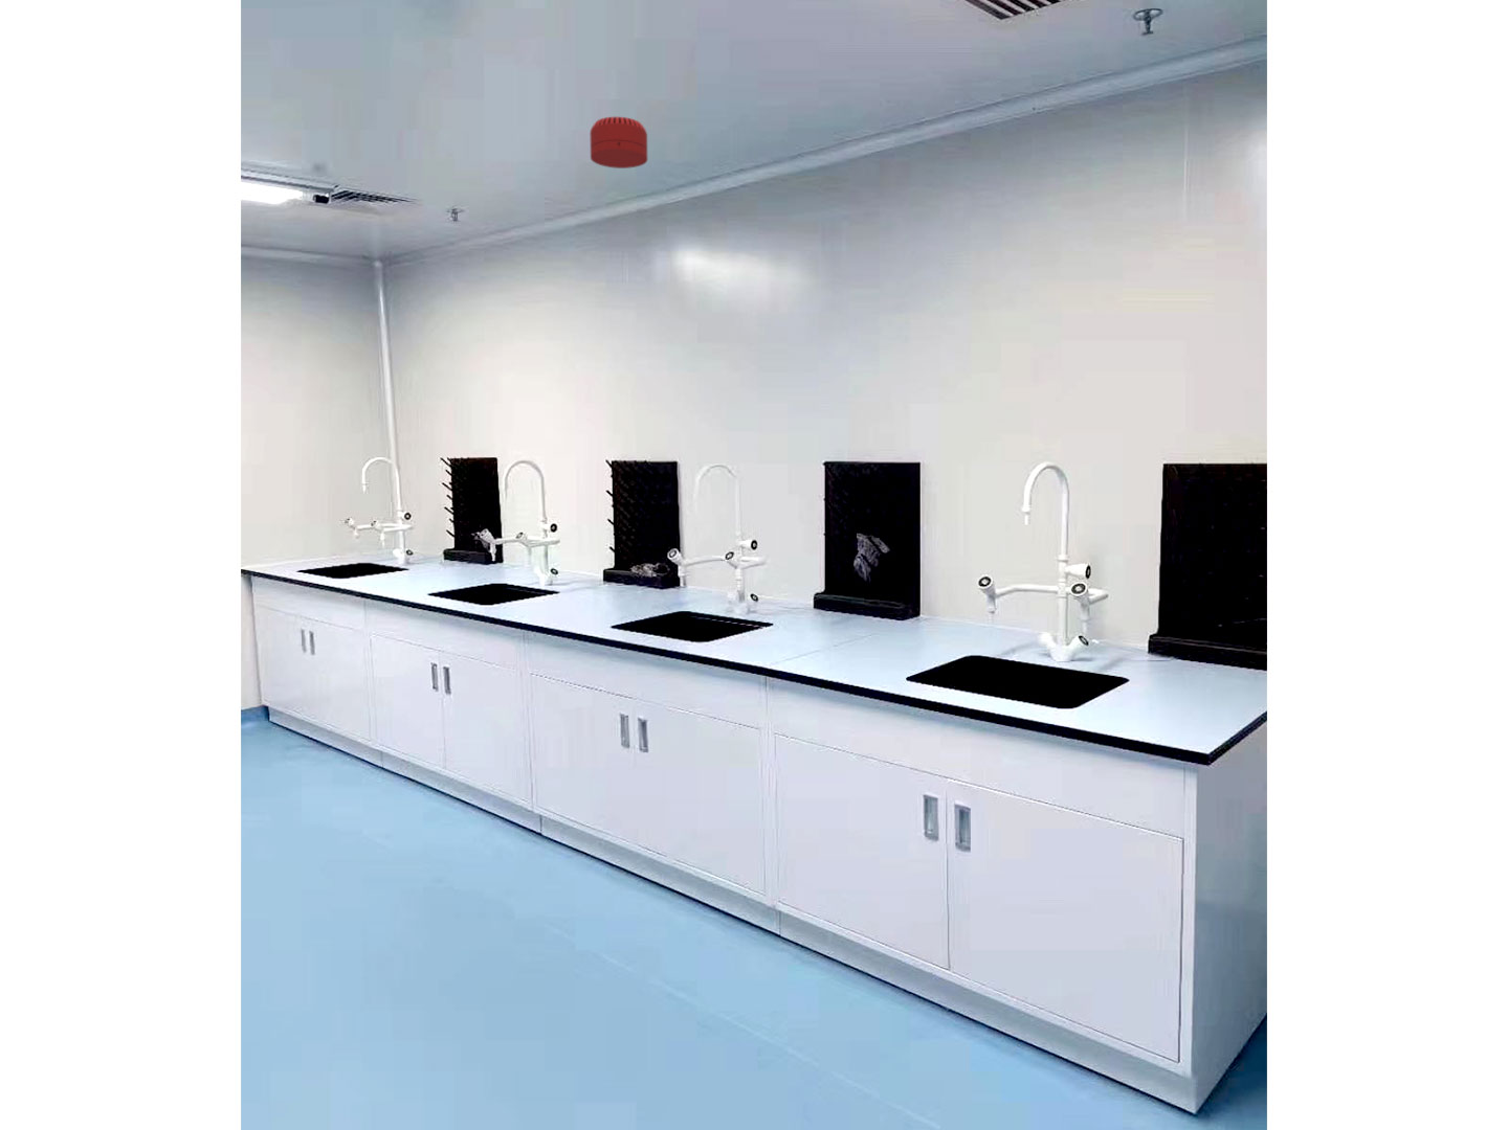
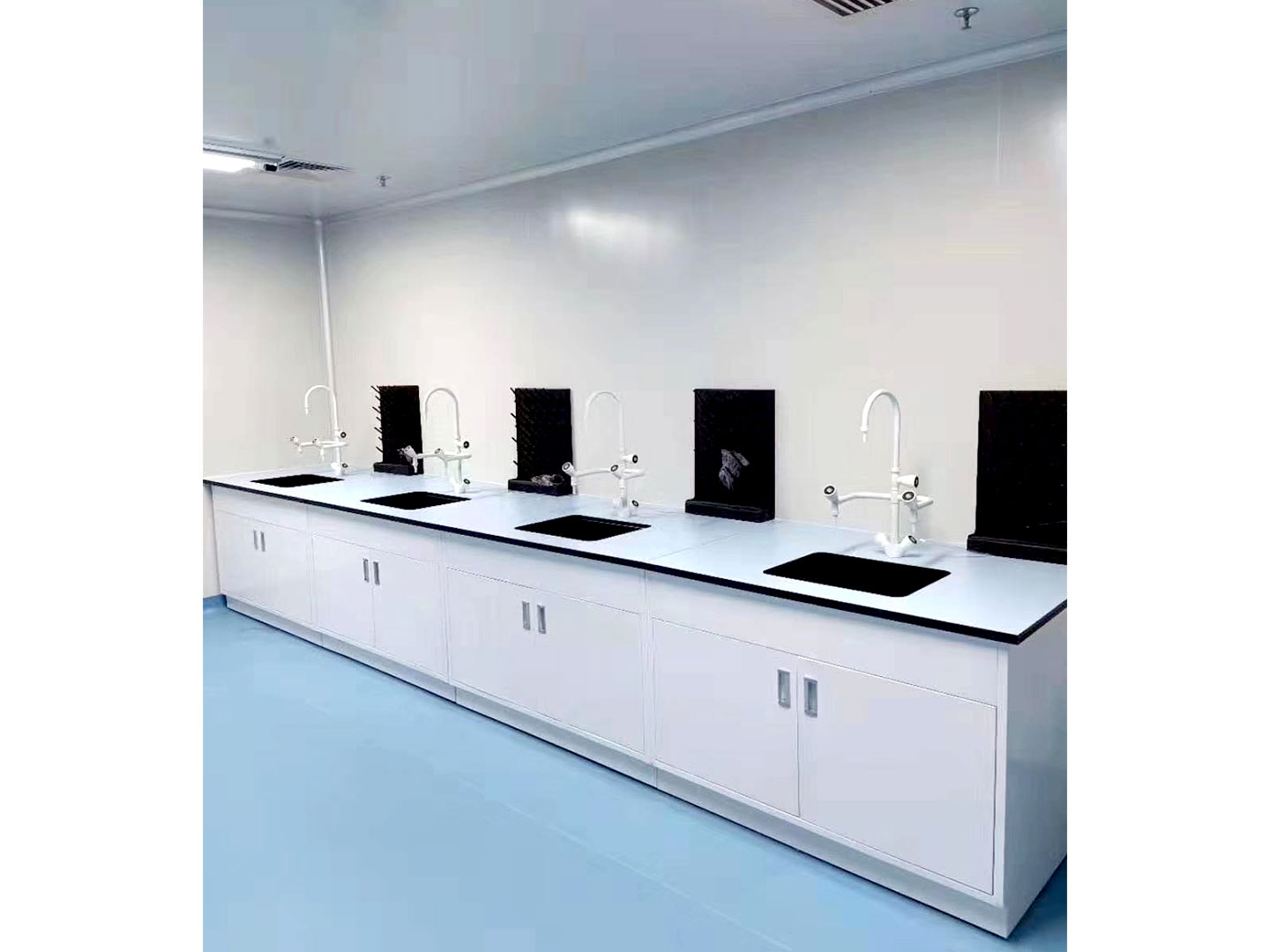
- smoke detector [589,116,648,170]
